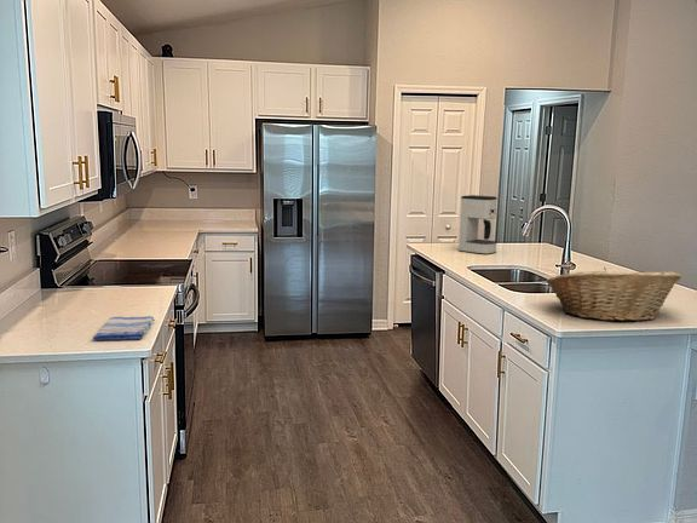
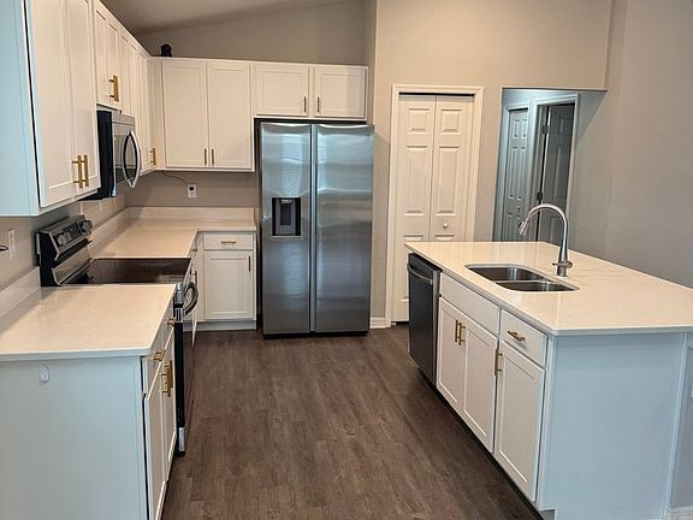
- dish towel [92,315,156,341]
- coffee maker [457,194,499,255]
- fruit basket [546,266,682,323]
